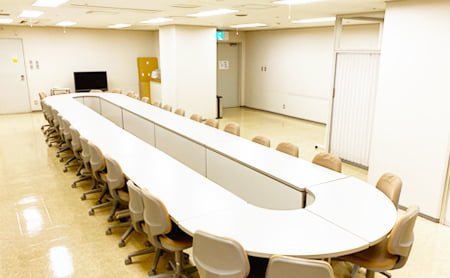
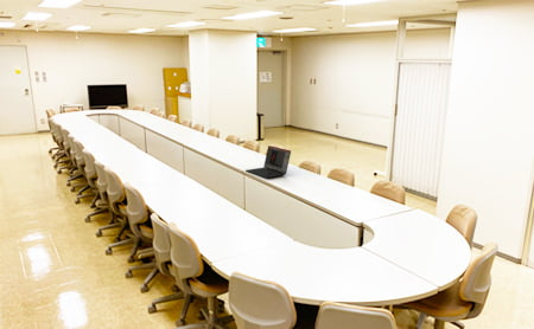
+ laptop [244,144,292,180]
